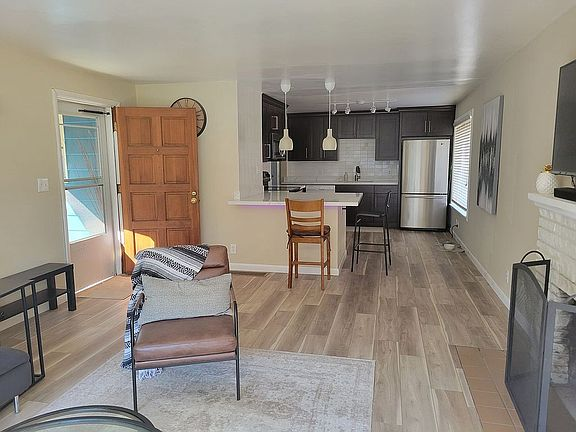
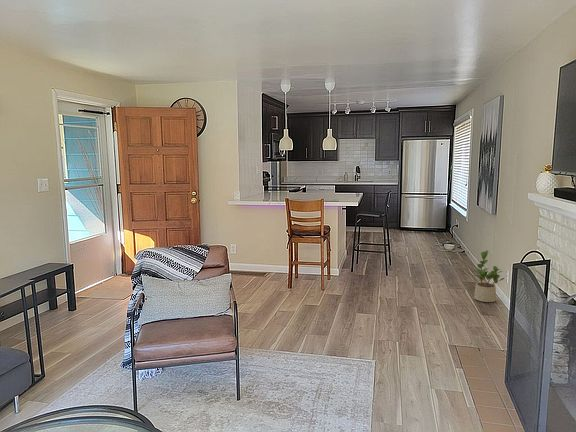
+ potted plant [473,250,505,303]
